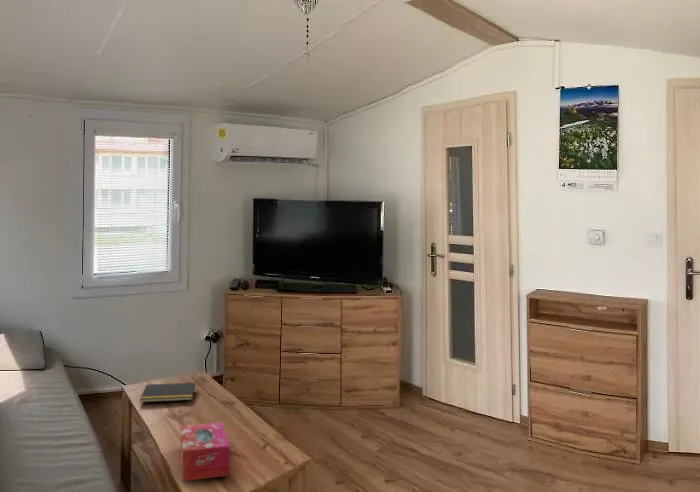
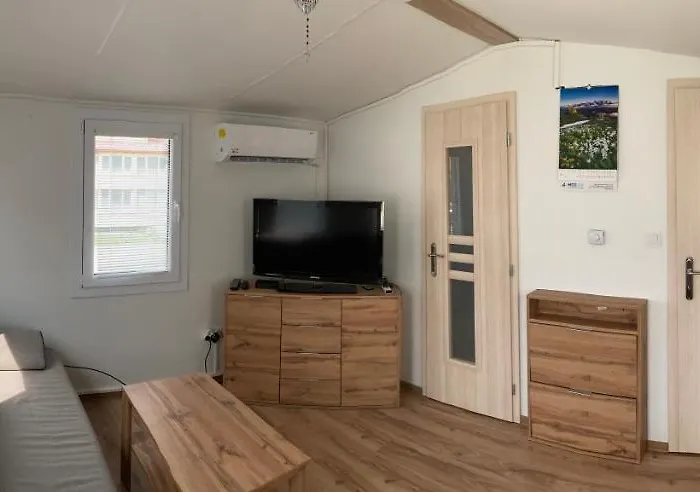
- tissue box [180,421,230,482]
- notepad [139,382,196,403]
